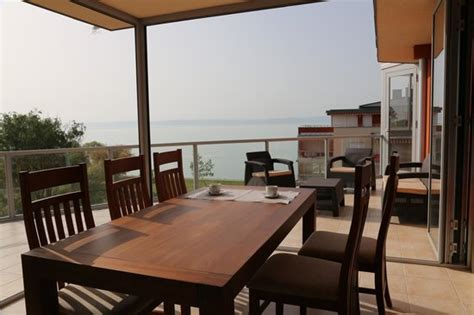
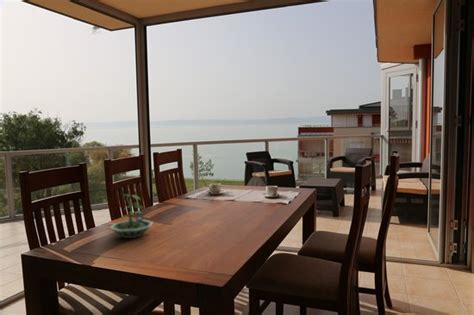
+ terrarium [108,193,155,239]
